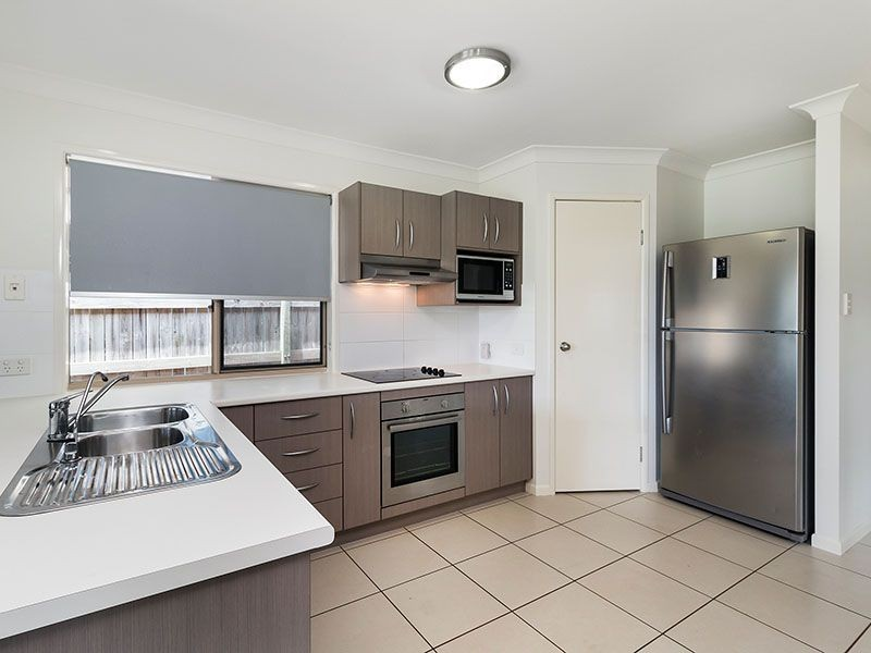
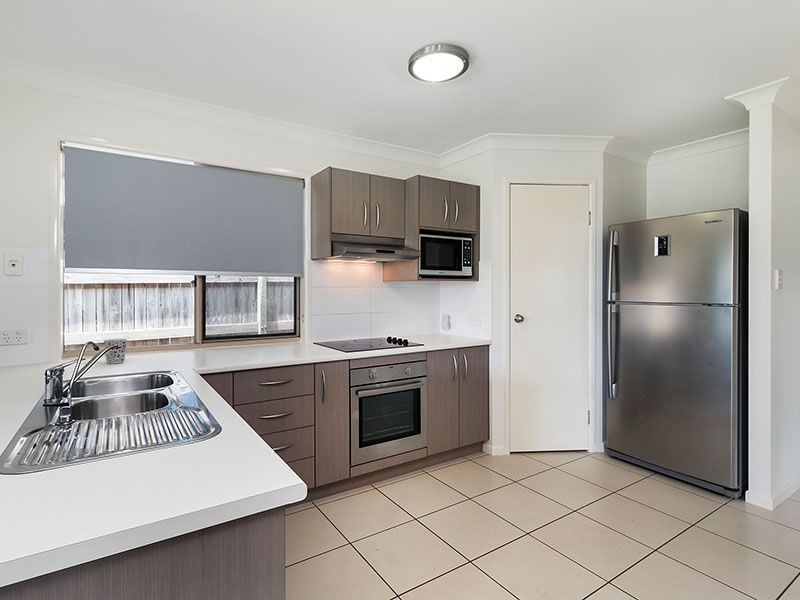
+ cup [103,338,128,364]
